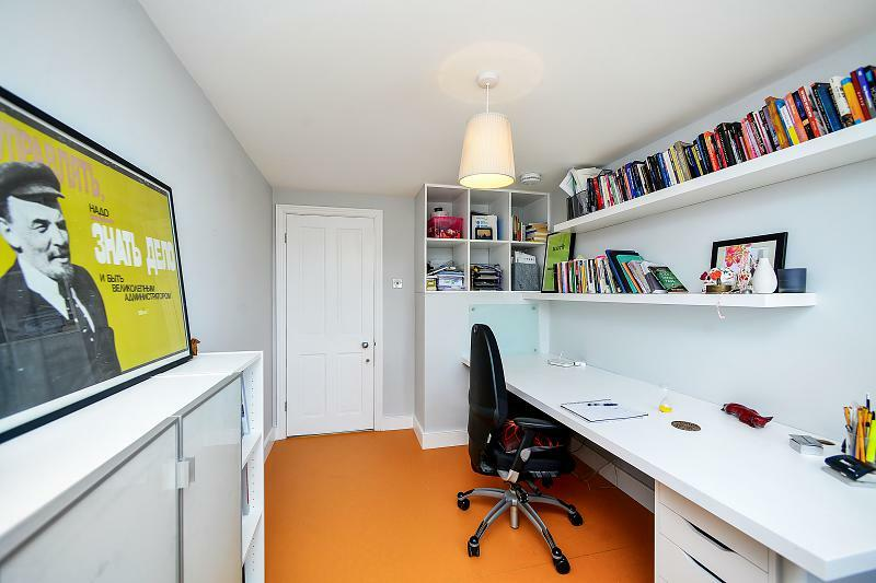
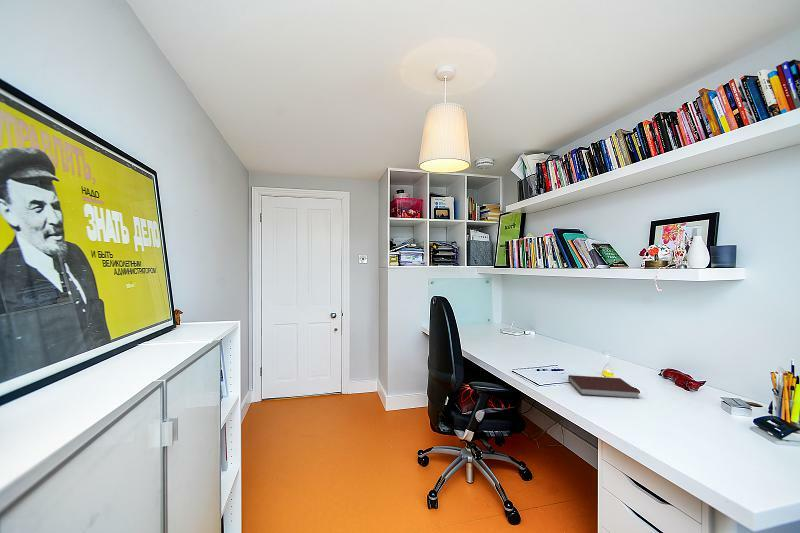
+ notebook [567,374,641,400]
